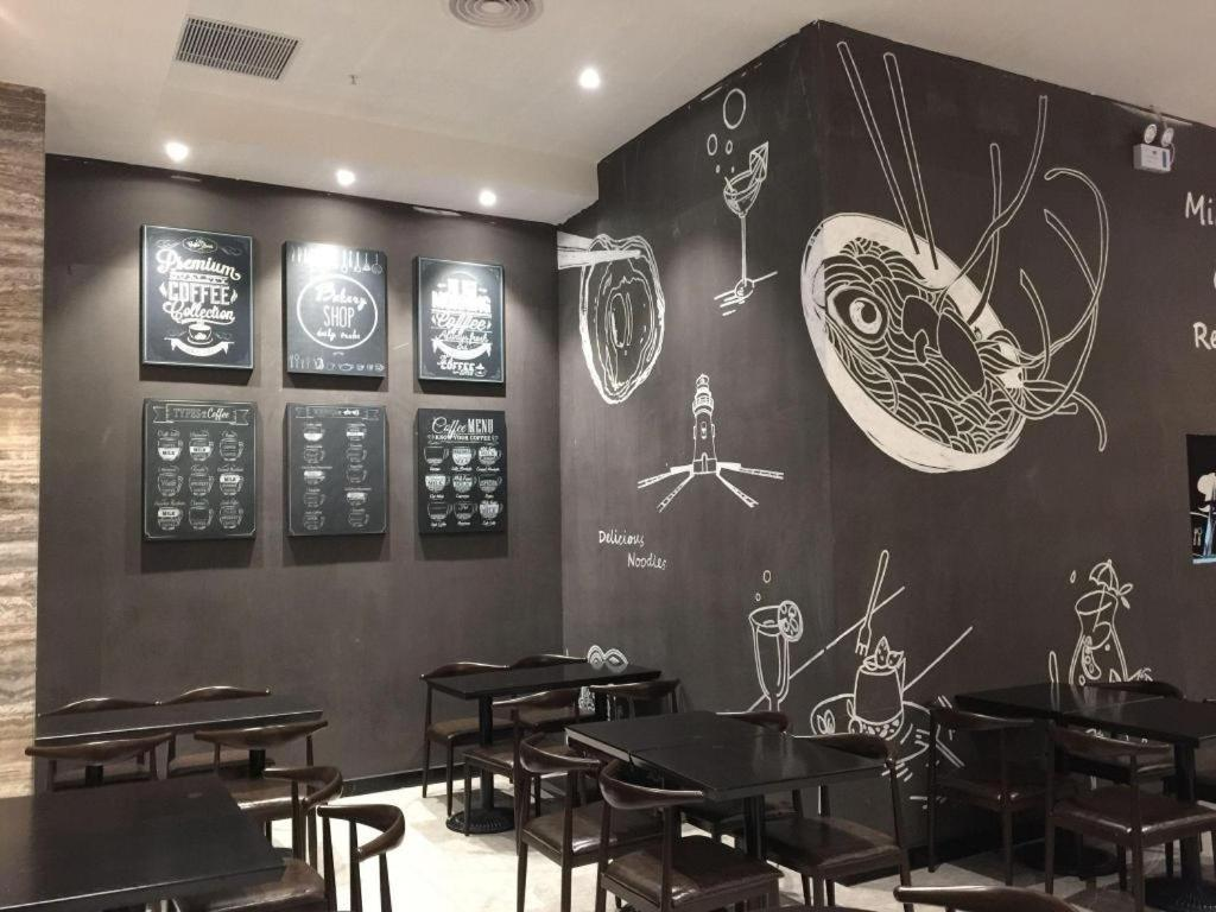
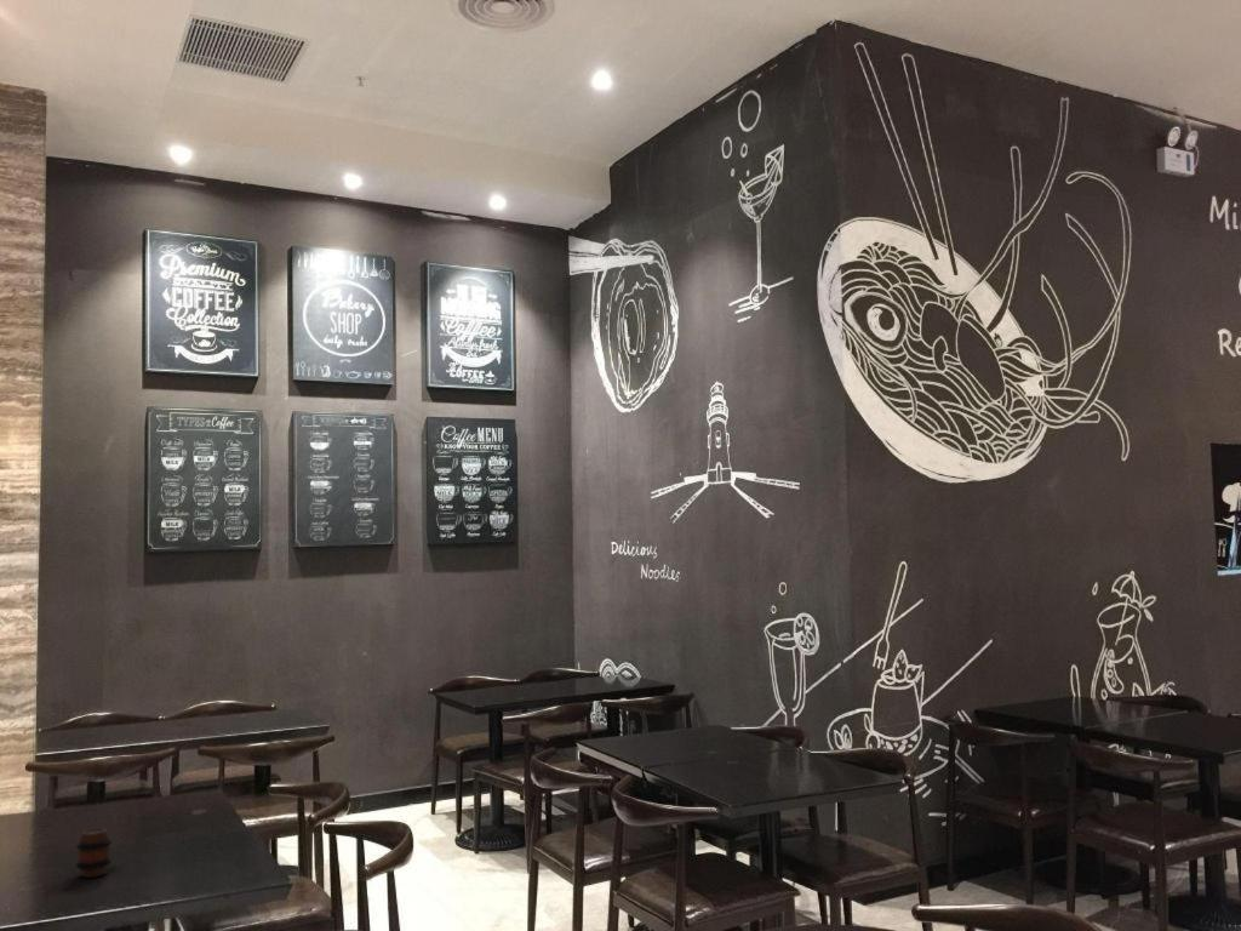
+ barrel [75,827,113,879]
